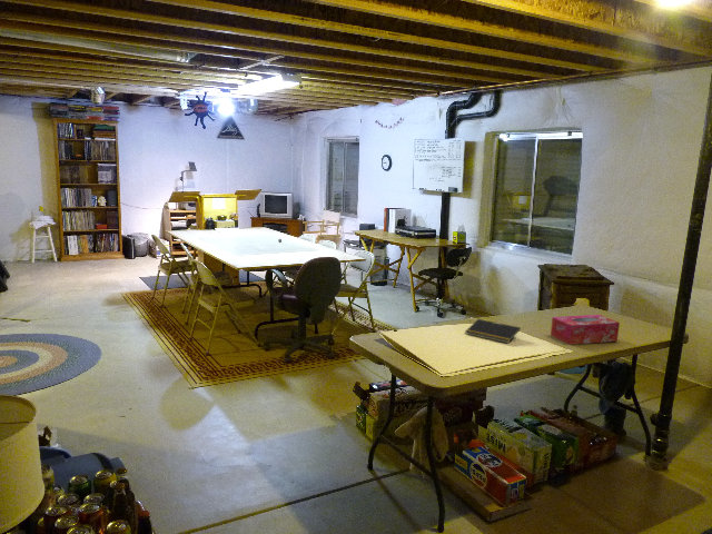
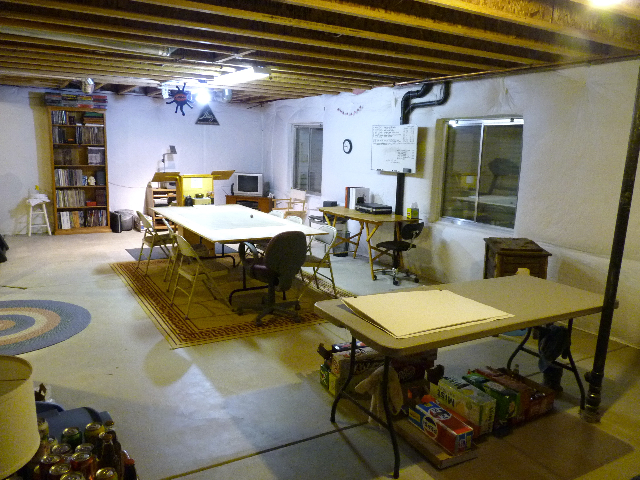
- tissue box [550,314,621,346]
- notepad [464,318,522,345]
